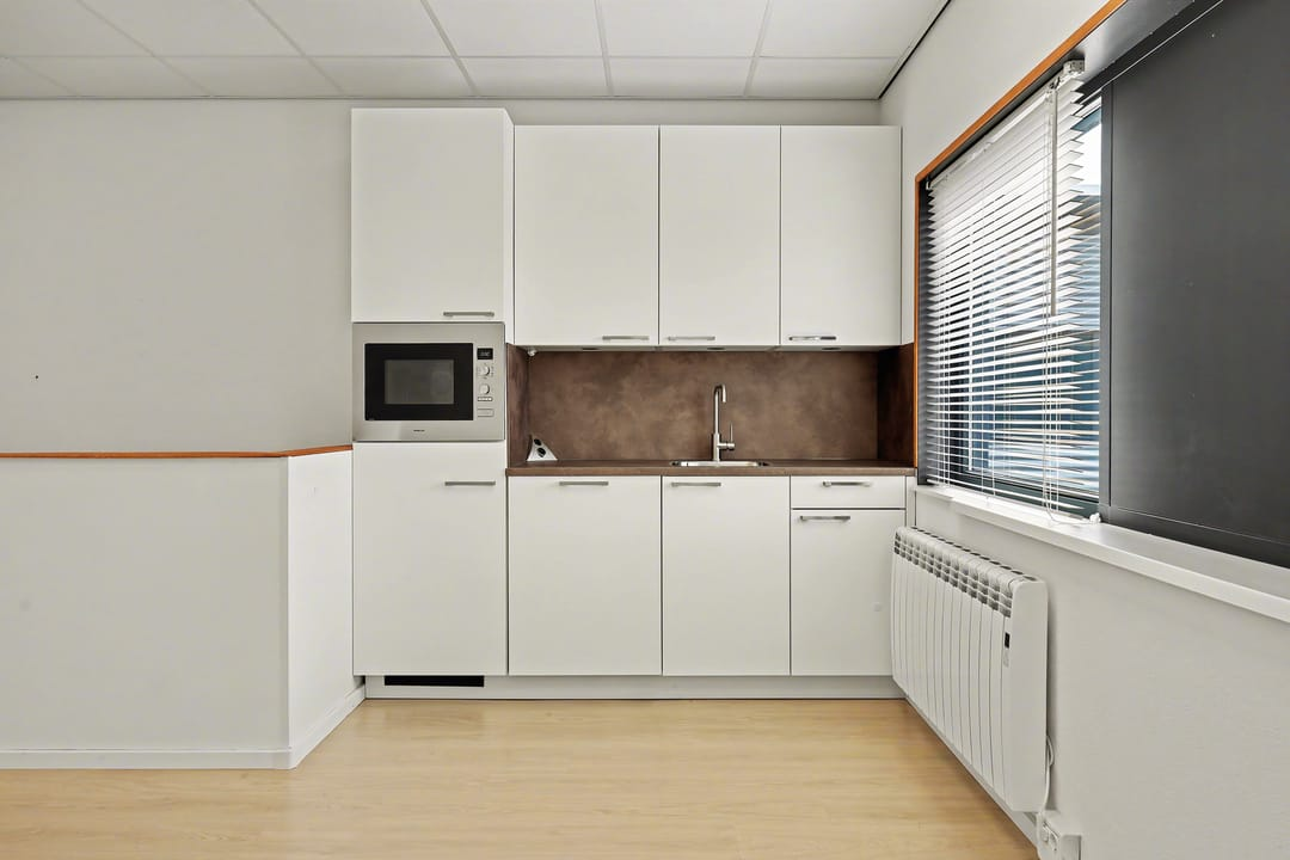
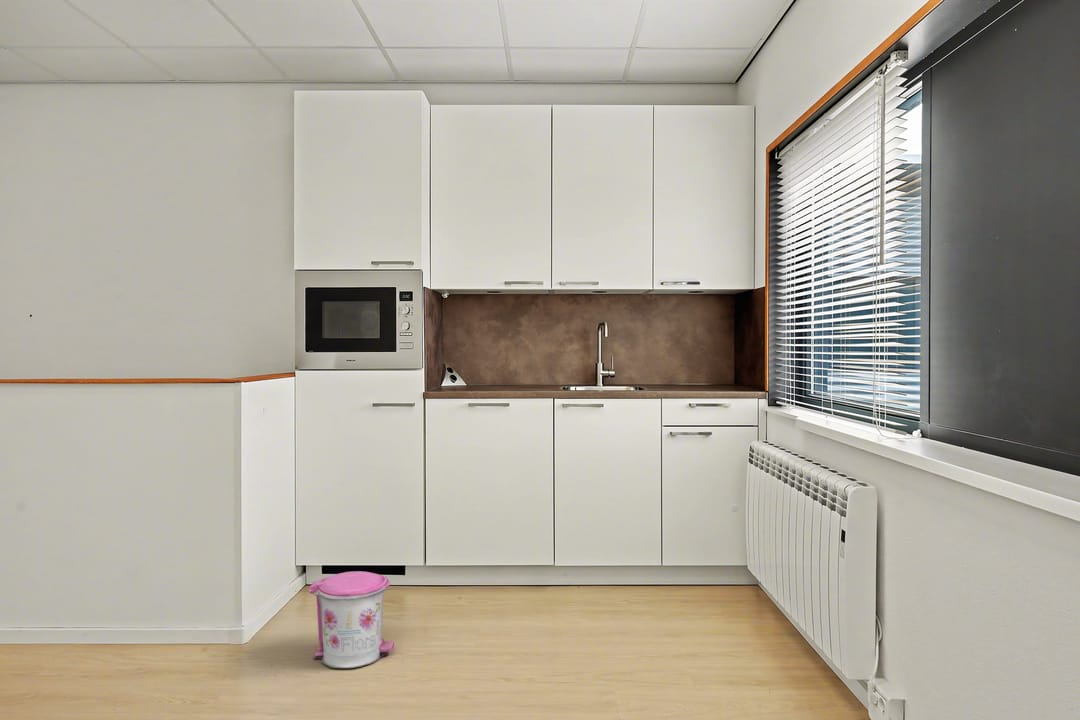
+ trash can [307,570,395,669]
